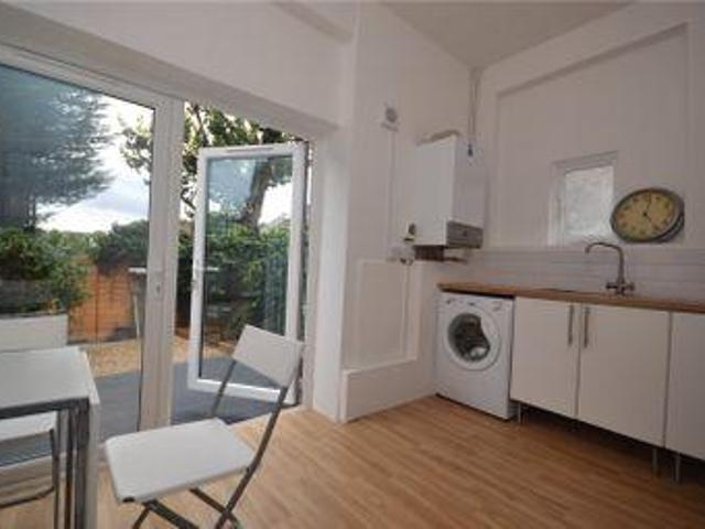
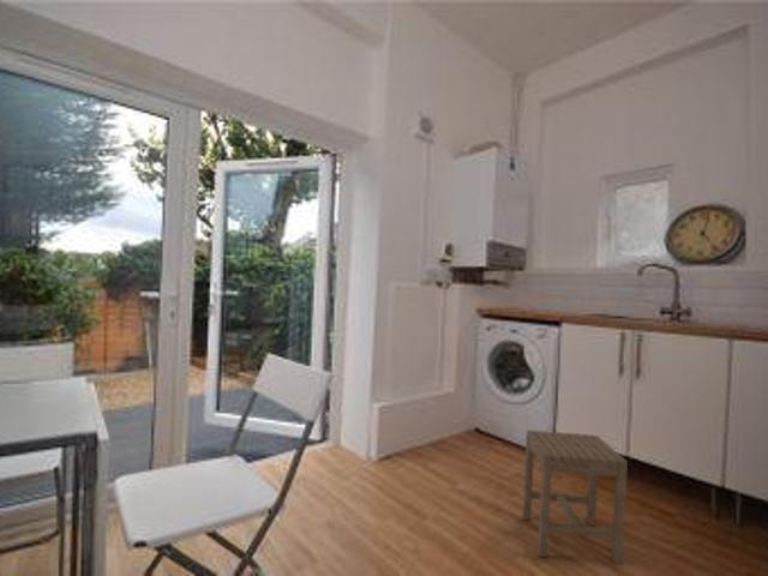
+ stool [522,430,629,565]
